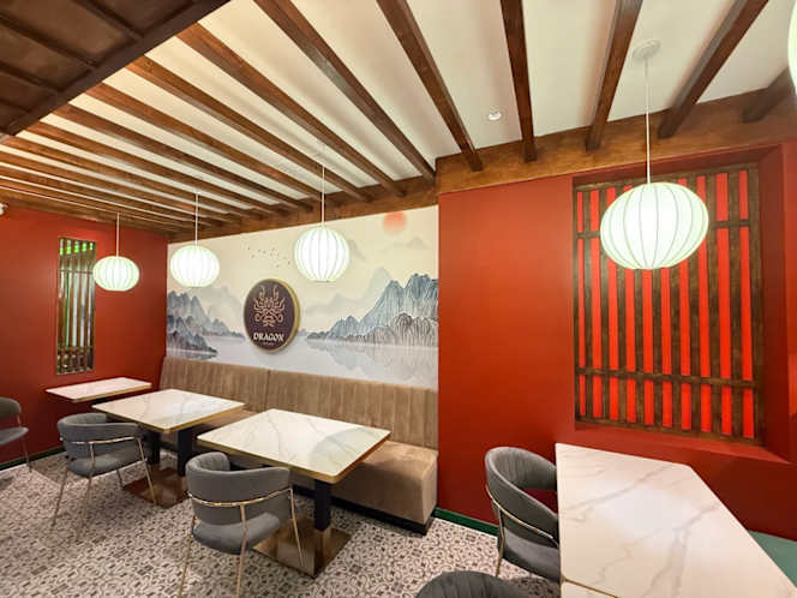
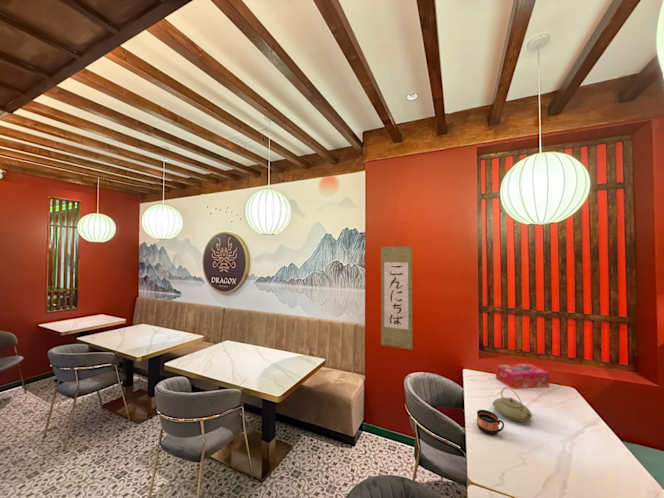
+ teapot [492,386,533,422]
+ cup [476,409,505,436]
+ wall scroll [379,242,415,351]
+ tissue box [495,363,550,390]
